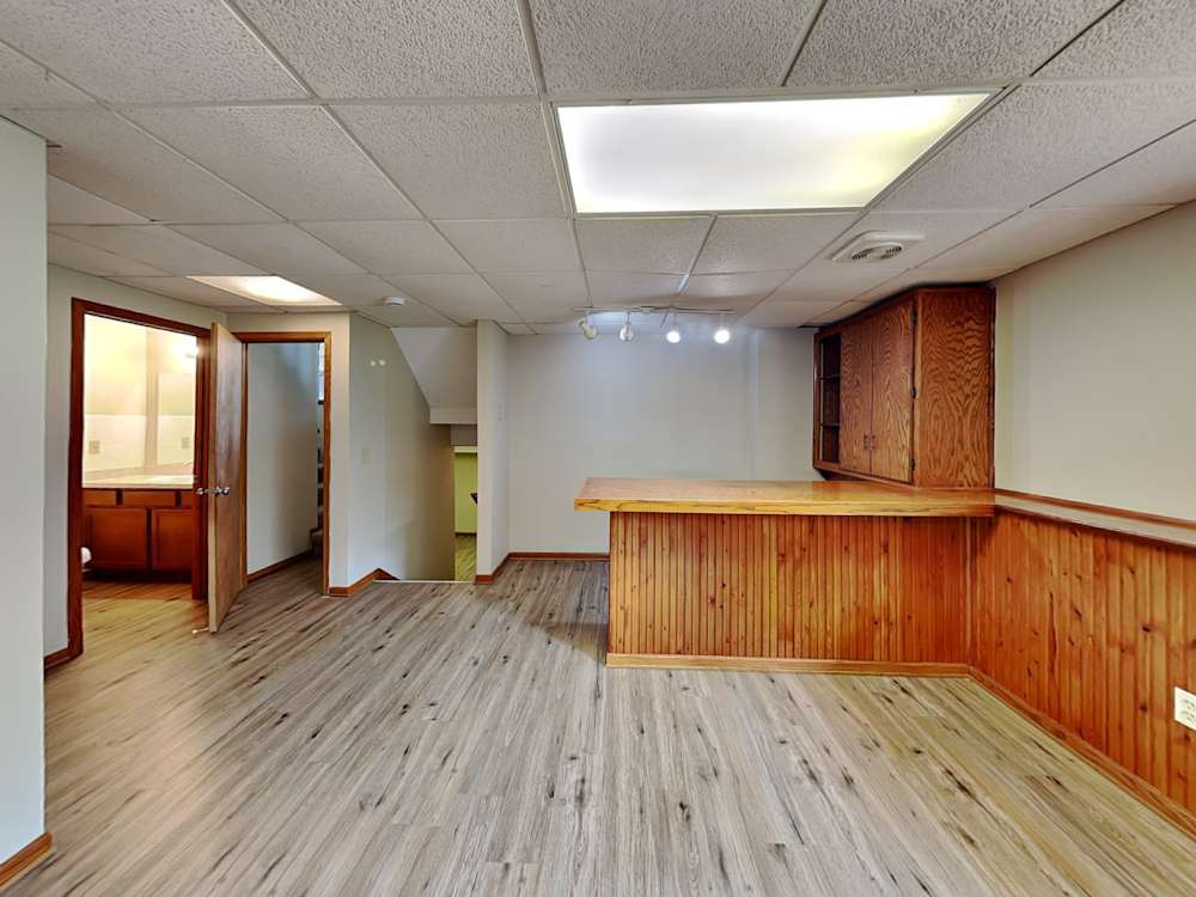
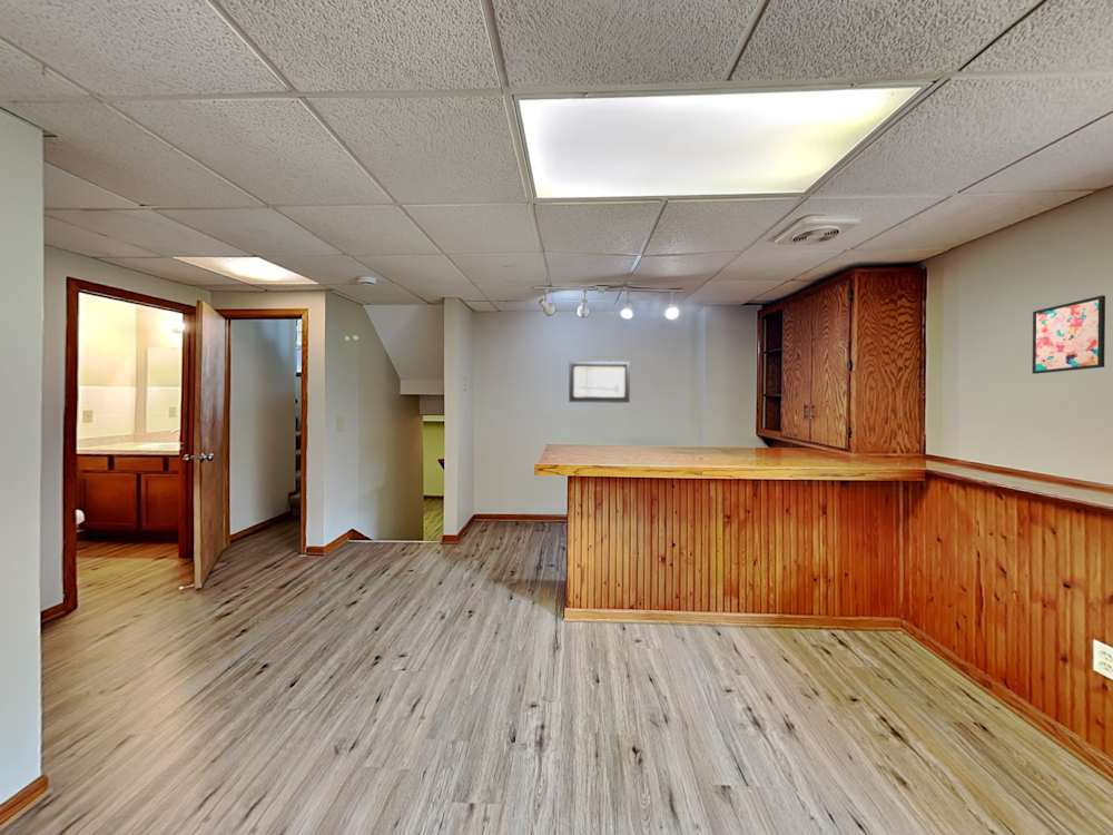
+ wall art [1032,294,1106,375]
+ wall art [568,361,631,404]
